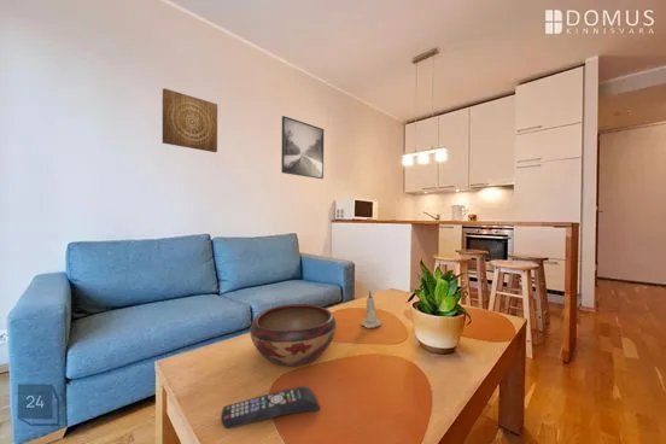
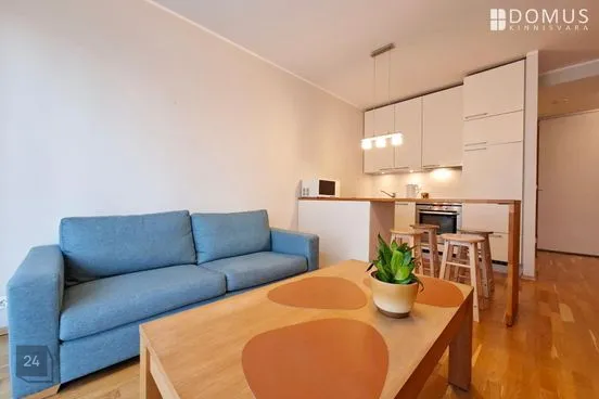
- wall art [162,87,218,153]
- decorative bowl [249,303,338,367]
- remote control [220,385,321,430]
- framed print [280,115,325,180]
- candle [361,290,382,329]
